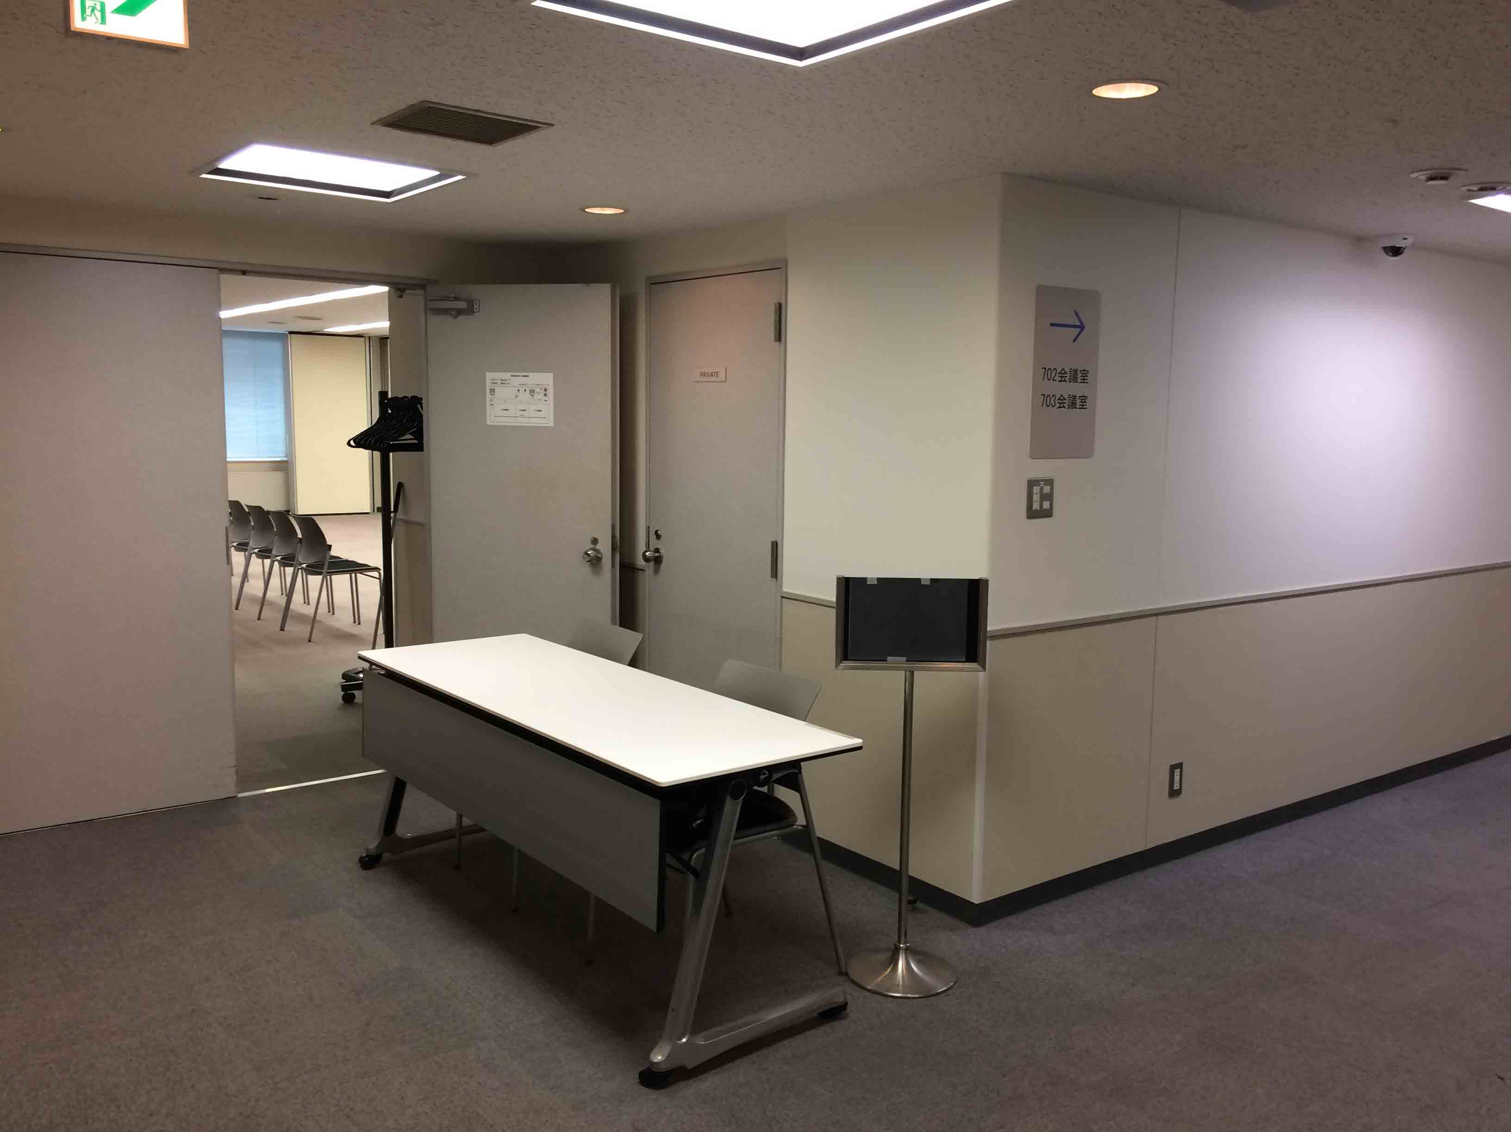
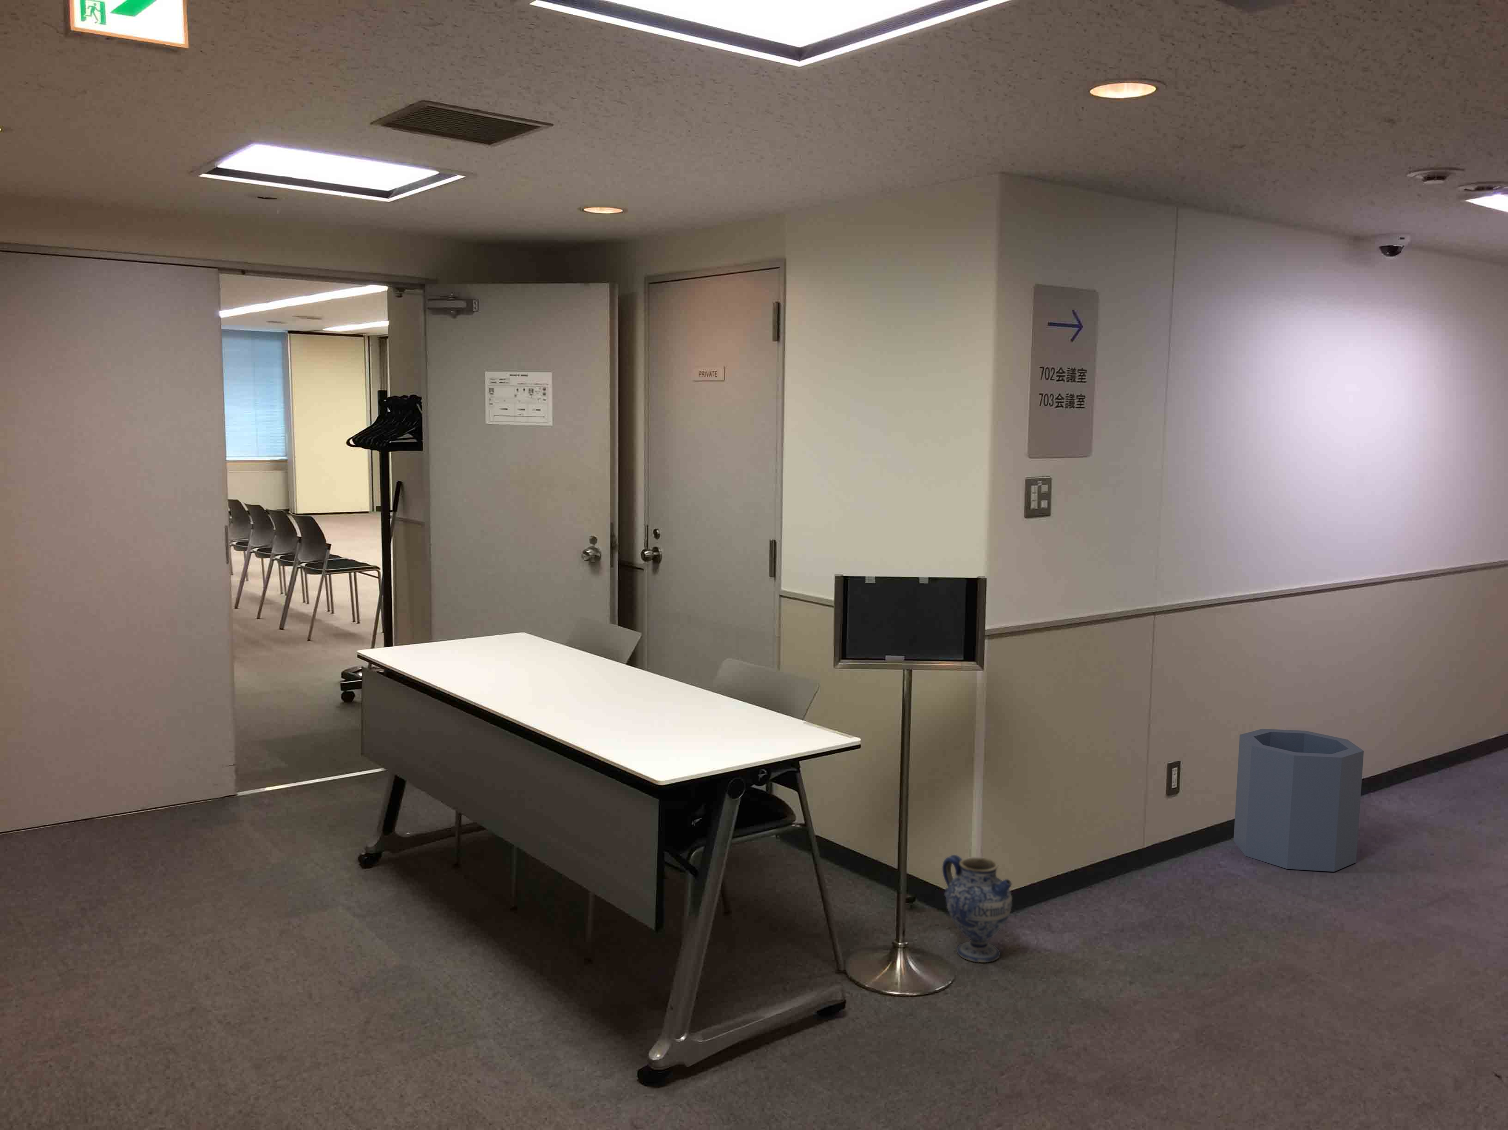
+ trash can [1233,729,1364,872]
+ ceramic jug [942,855,1013,963]
